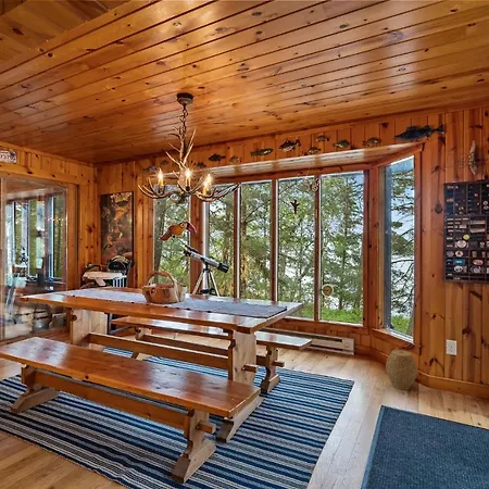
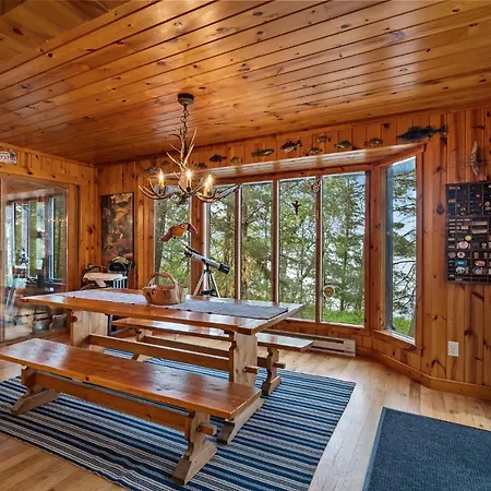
- woven basket [385,349,418,391]
